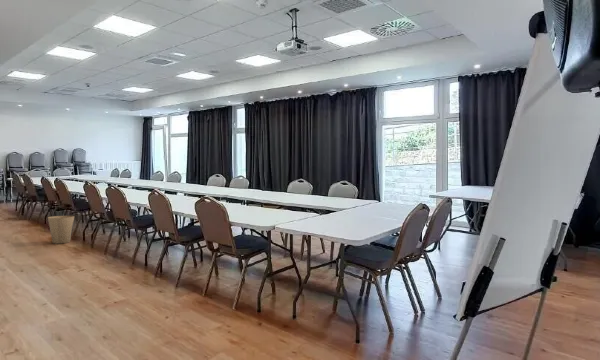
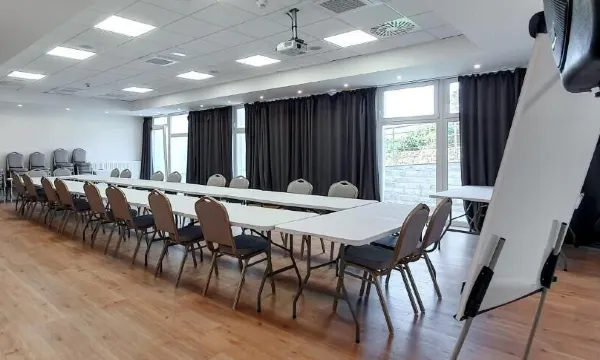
- trash can [47,215,75,245]
